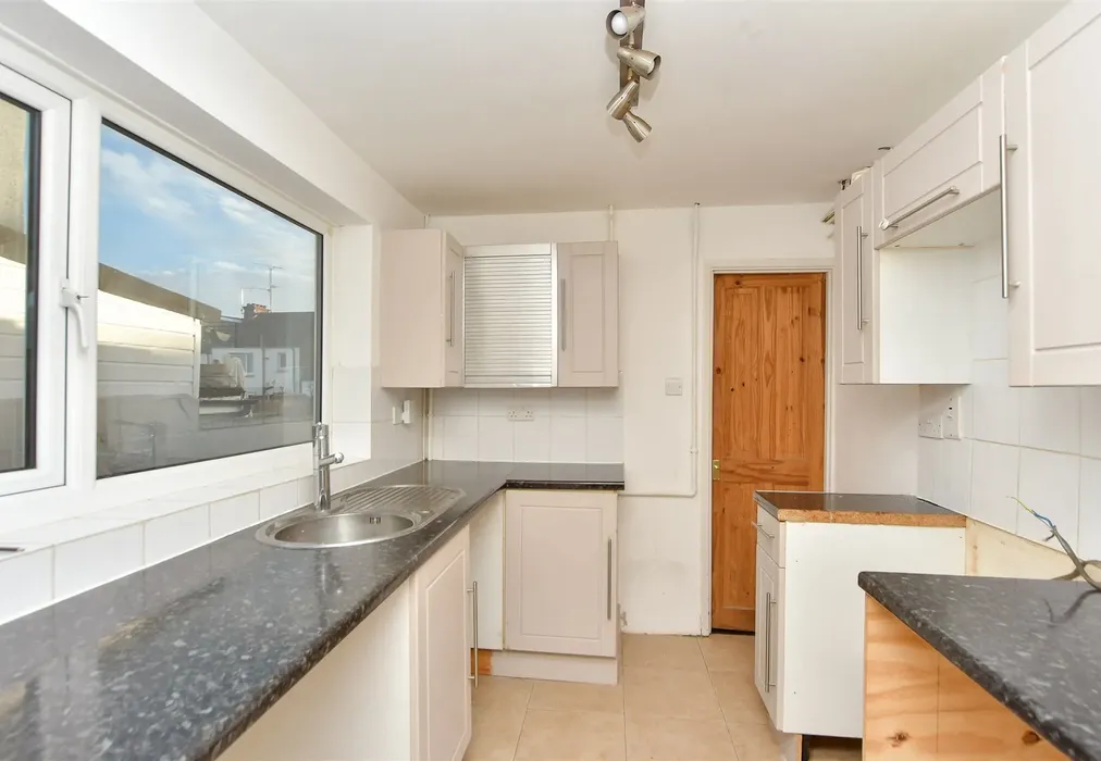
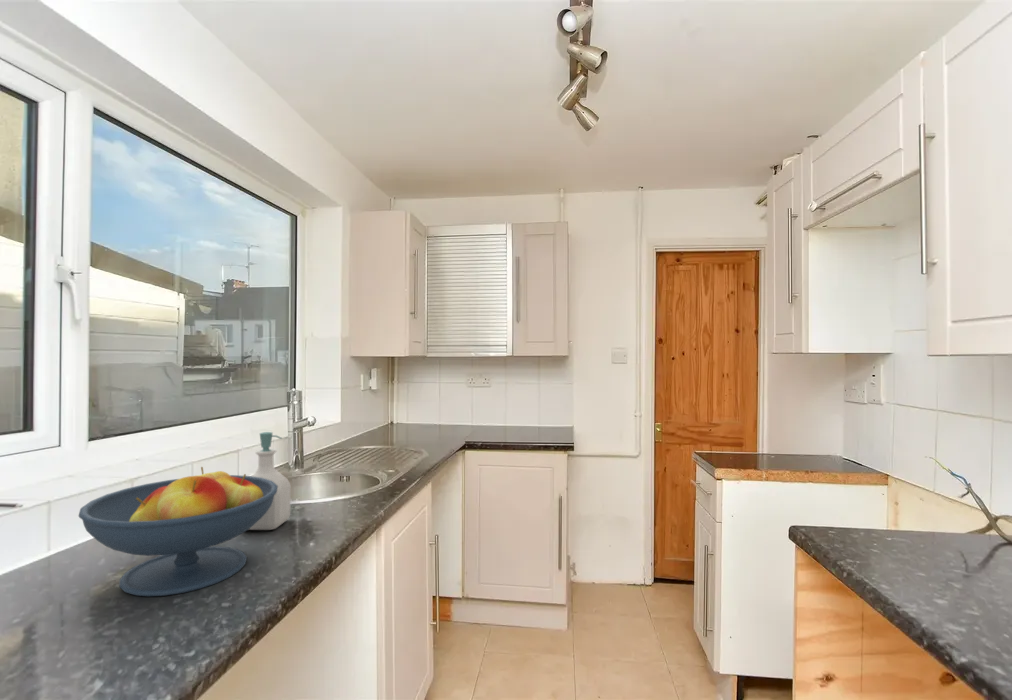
+ soap bottle [248,431,292,531]
+ fruit bowl [78,466,278,597]
